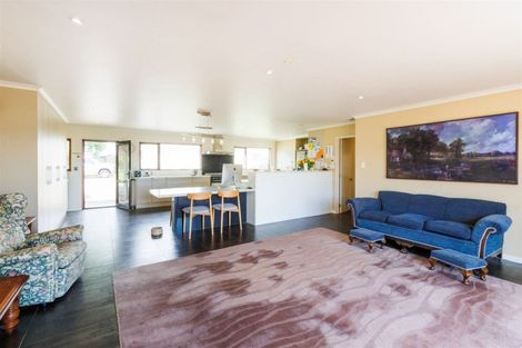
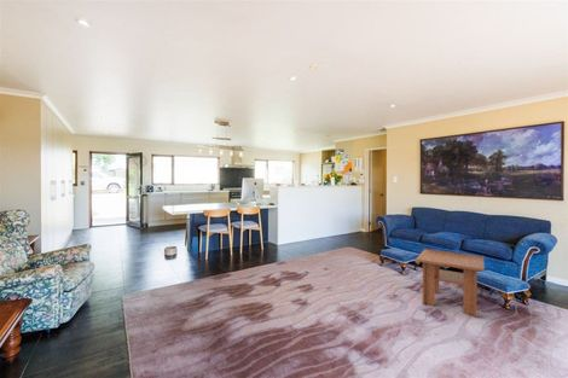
+ coffee table [415,248,486,318]
